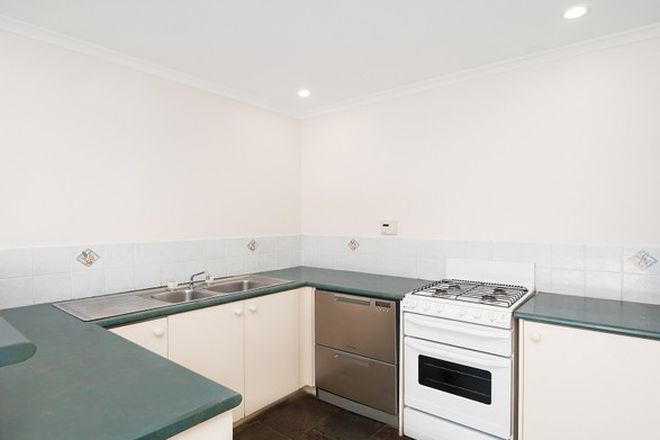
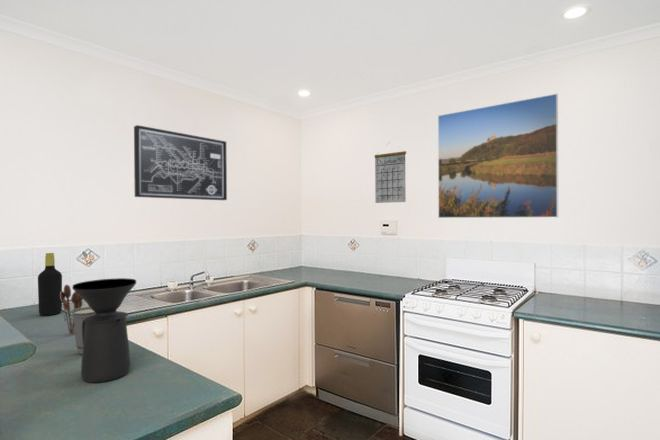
+ calendar [374,142,407,204]
+ cup [70,306,95,355]
+ utensil holder [60,284,84,335]
+ coffee maker [71,277,137,383]
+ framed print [437,93,559,219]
+ bottle [37,252,63,317]
+ wall art [133,124,228,201]
